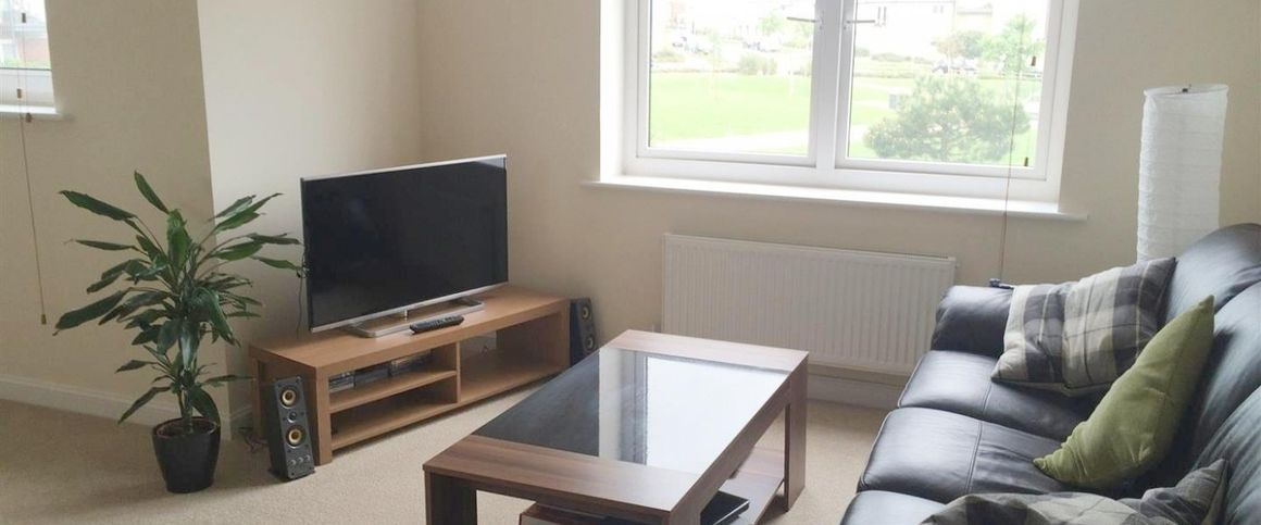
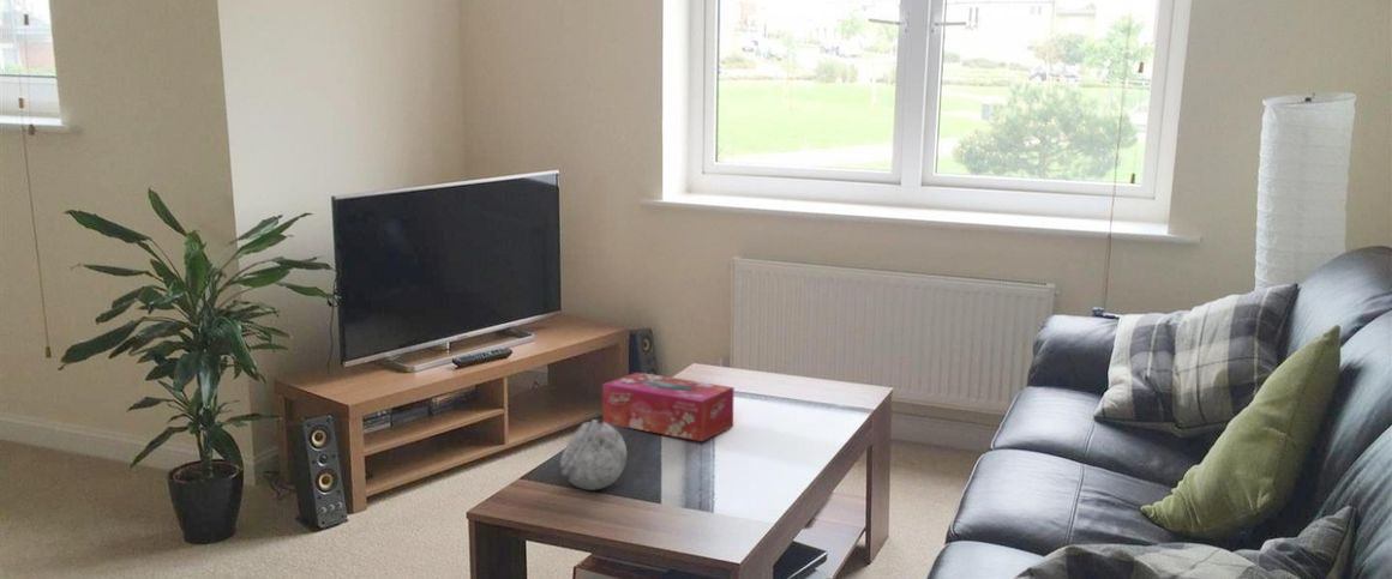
+ tissue box [601,372,736,442]
+ decorative orb [558,418,628,491]
